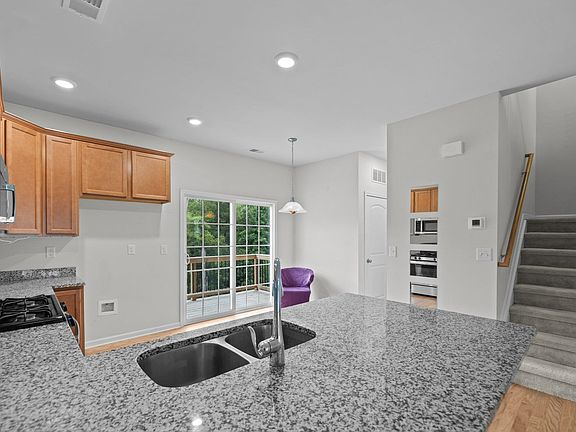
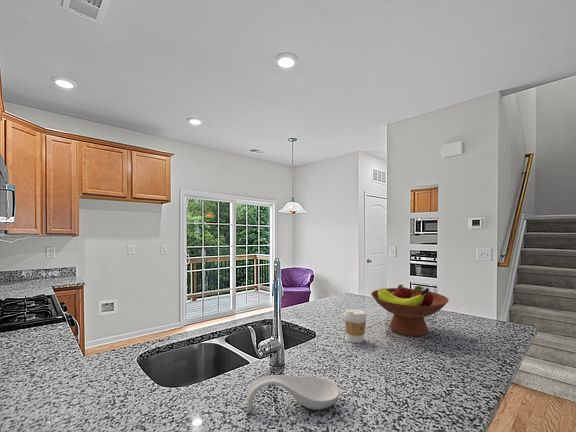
+ coffee cup [343,308,368,344]
+ fruit bowl [370,283,450,337]
+ spoon rest [245,374,341,414]
